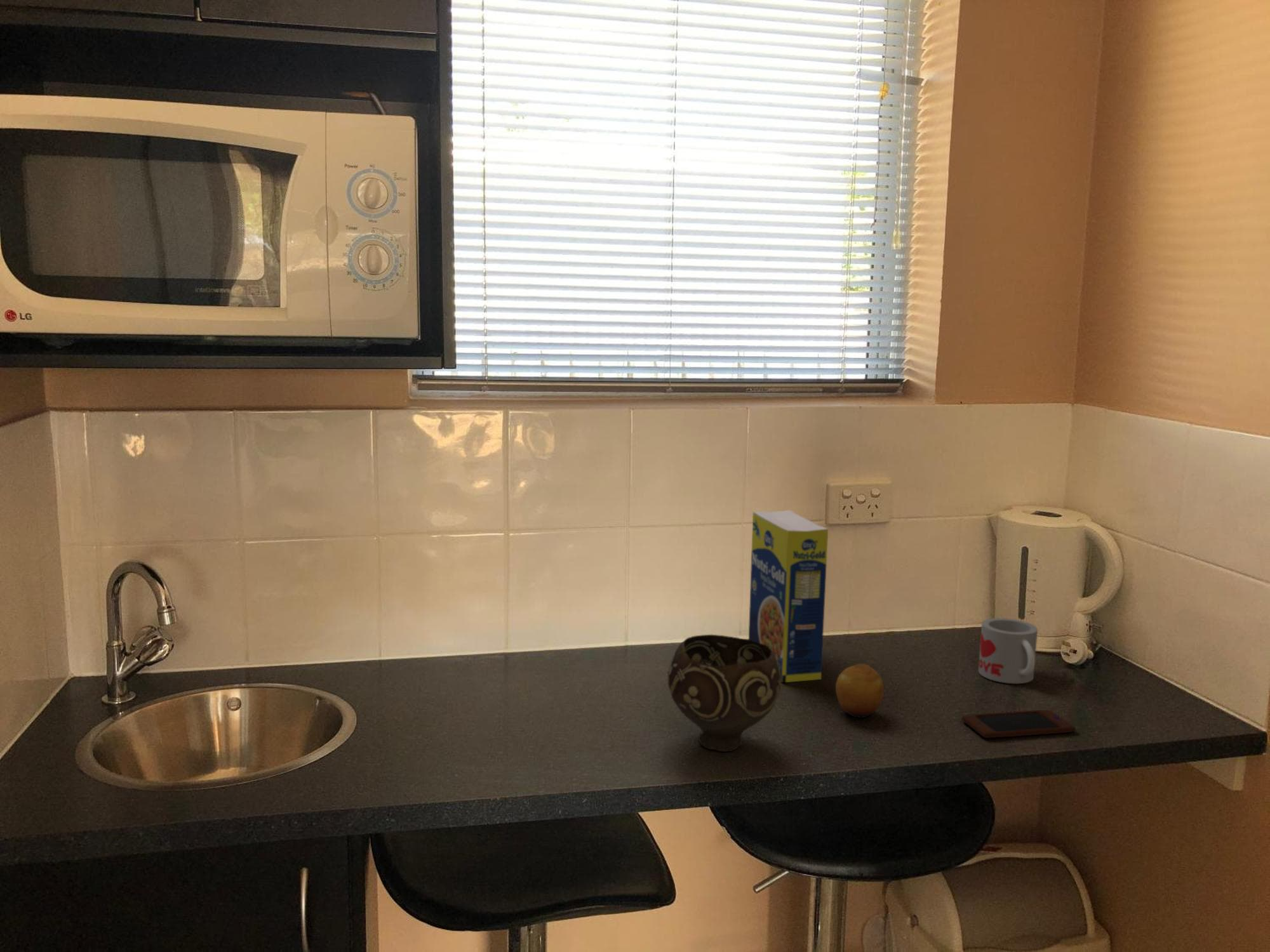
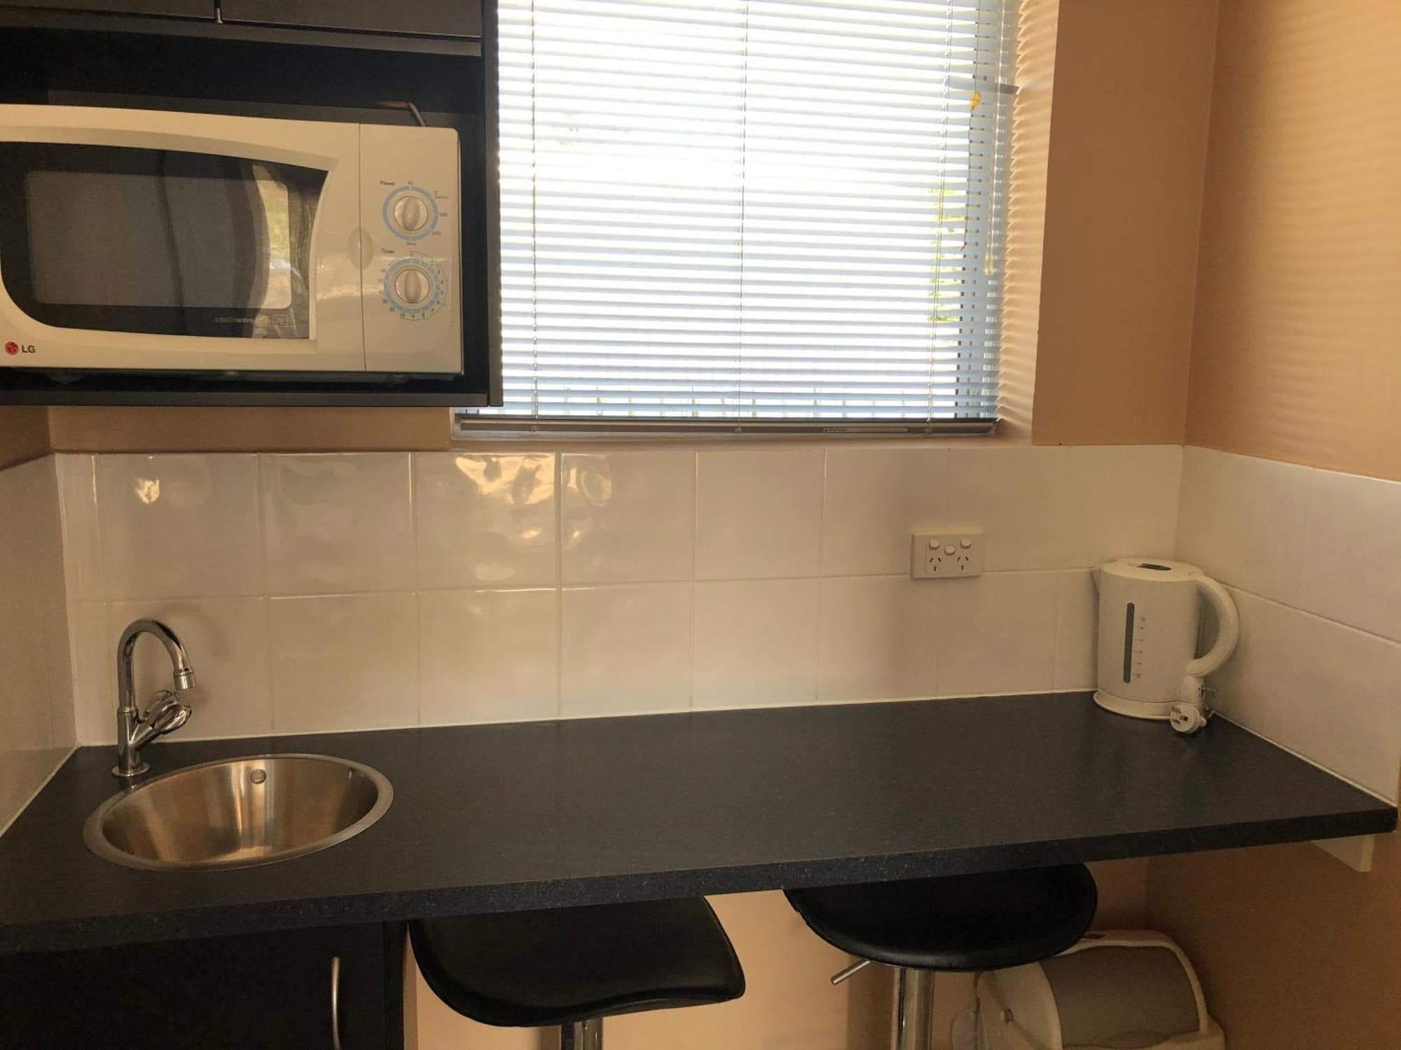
- mug [978,618,1038,684]
- fruit [835,663,885,718]
- legume [748,510,829,684]
- smartphone [961,710,1076,739]
- bowl [667,634,782,753]
